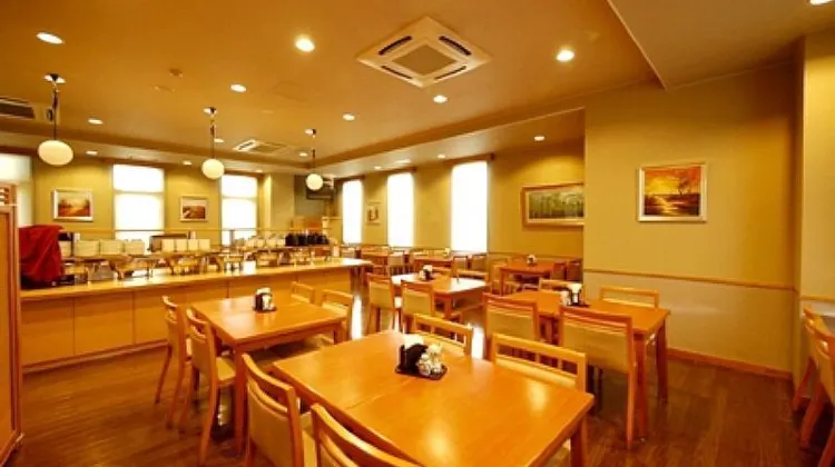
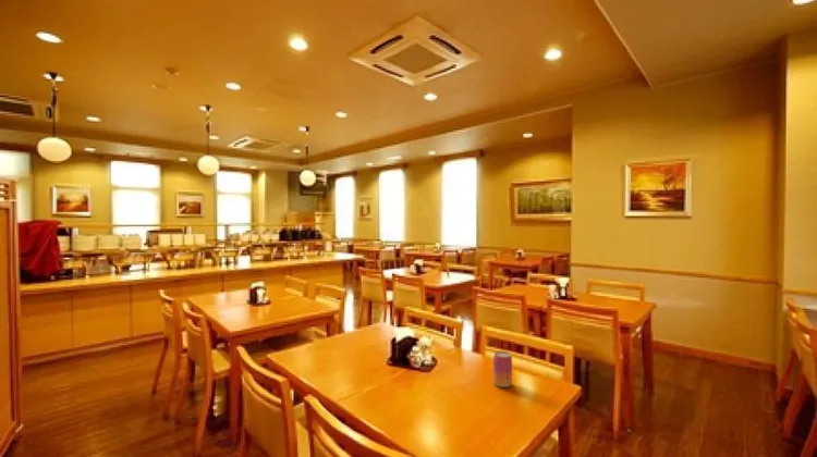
+ beer can [492,350,513,388]
